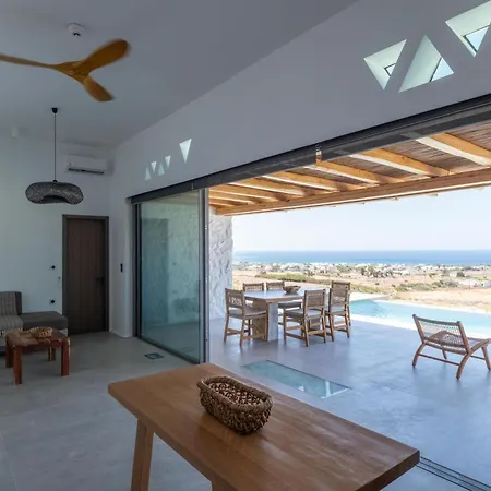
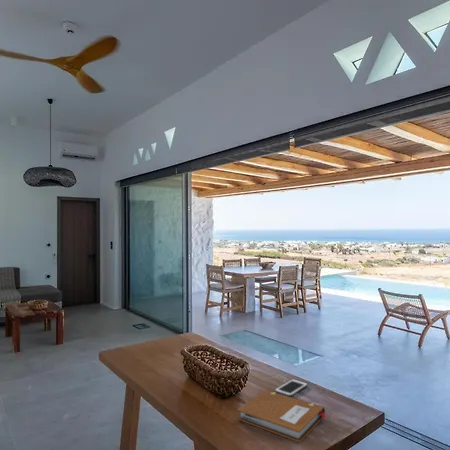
+ notebook [236,389,327,443]
+ cell phone [274,378,309,397]
